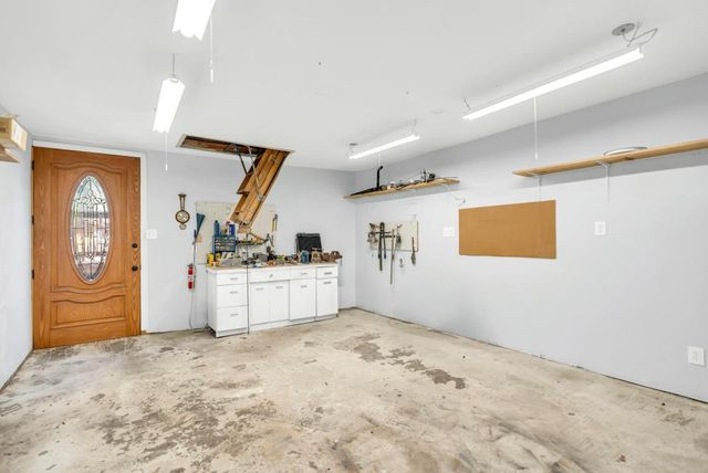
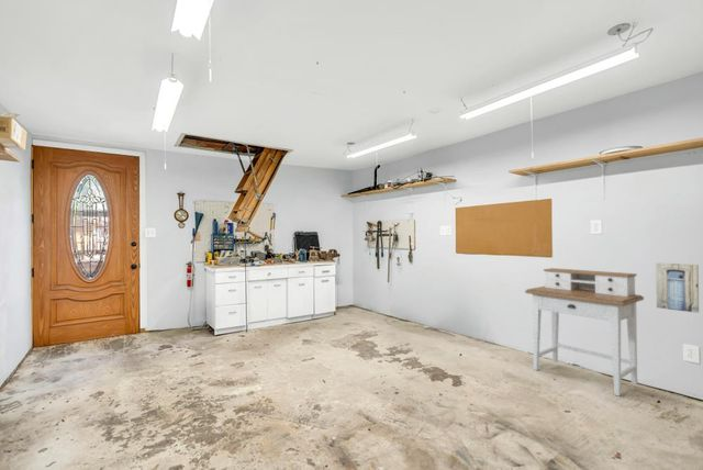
+ wall art [655,261,700,314]
+ desk [524,267,645,398]
